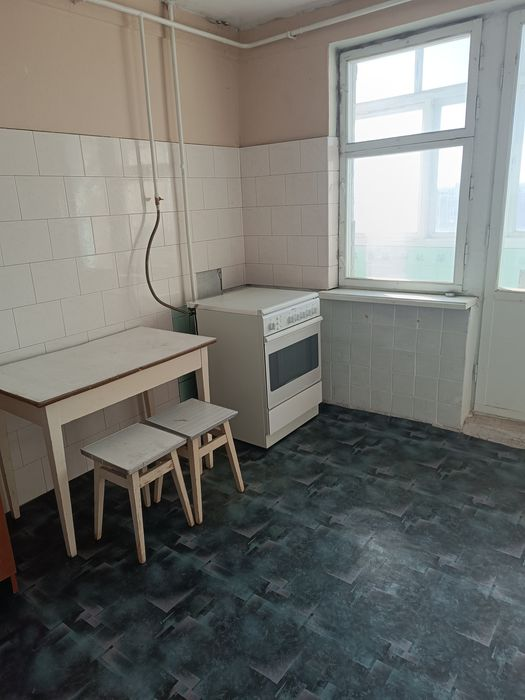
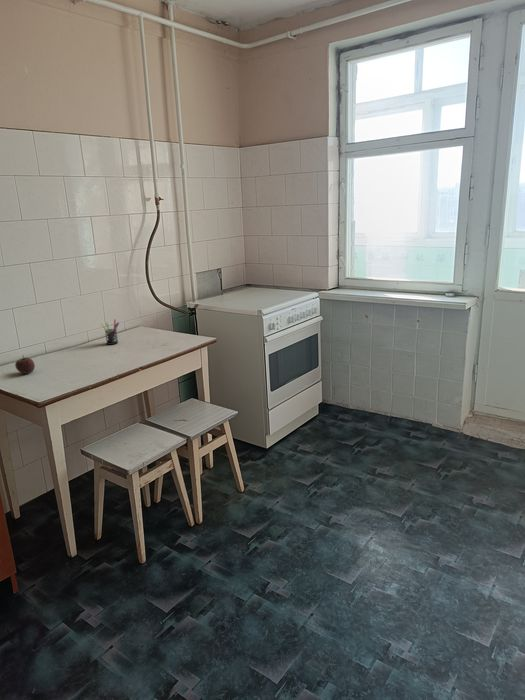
+ pen holder [101,319,120,346]
+ apple [14,354,36,375]
